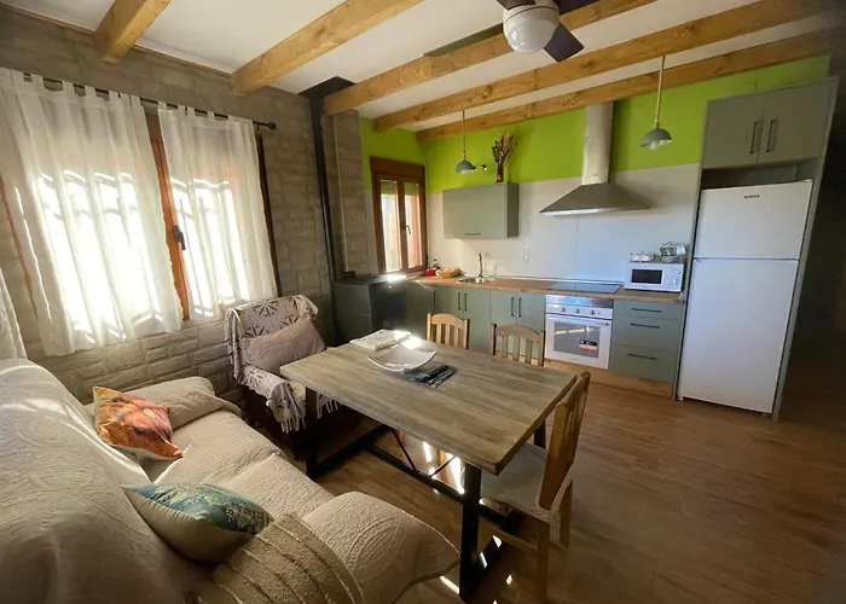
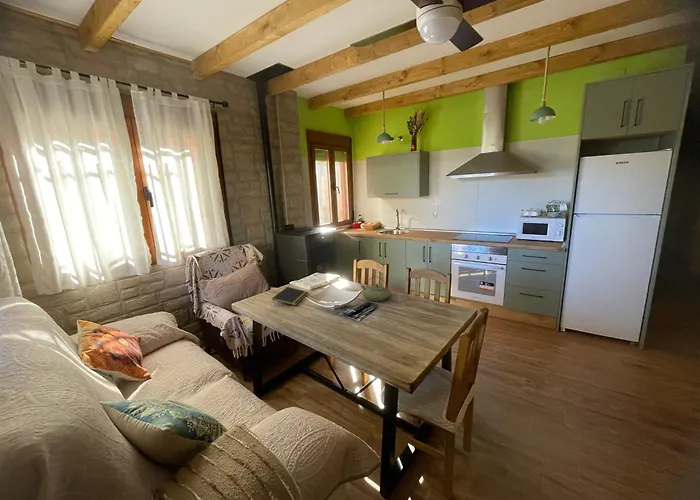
+ teapot [360,275,392,302]
+ notepad [271,286,309,306]
